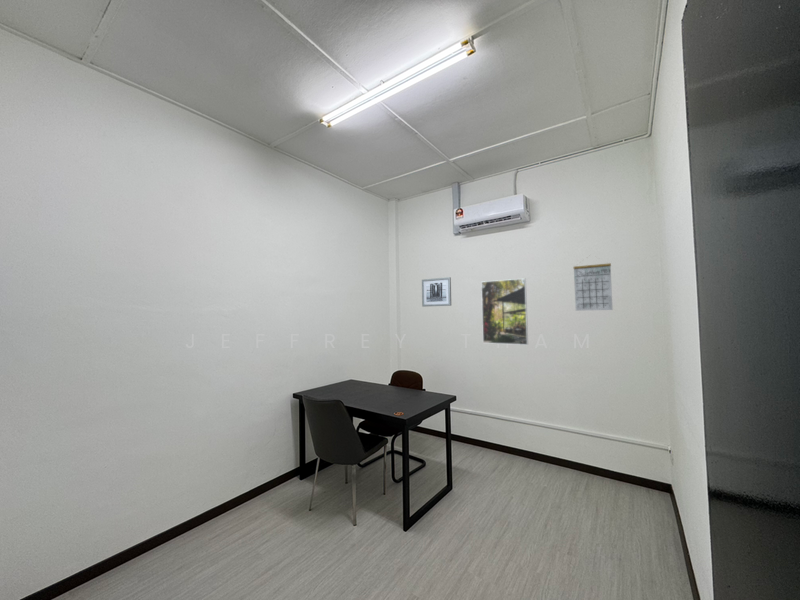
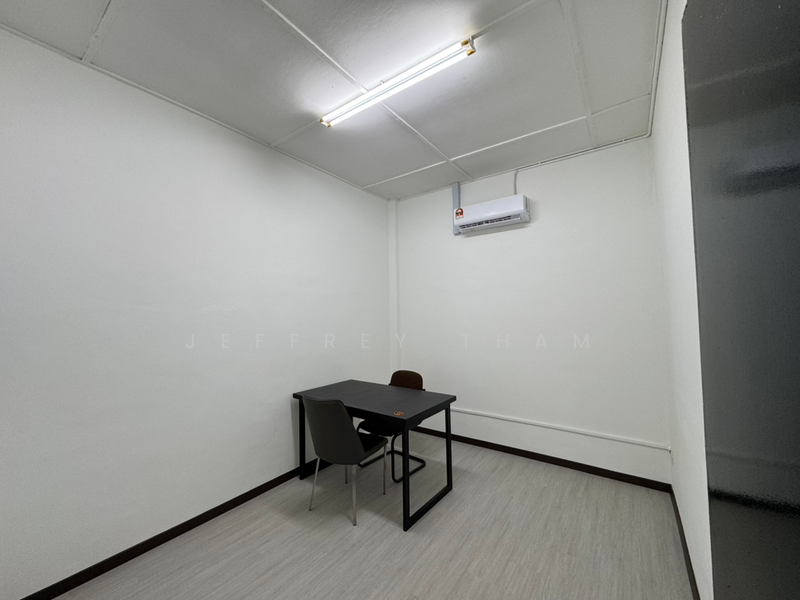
- wall art [421,276,452,308]
- calendar [573,255,614,312]
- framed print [480,278,529,346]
